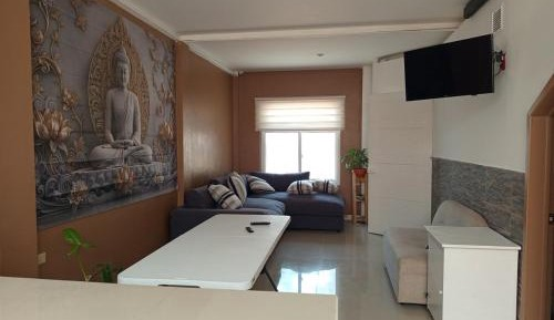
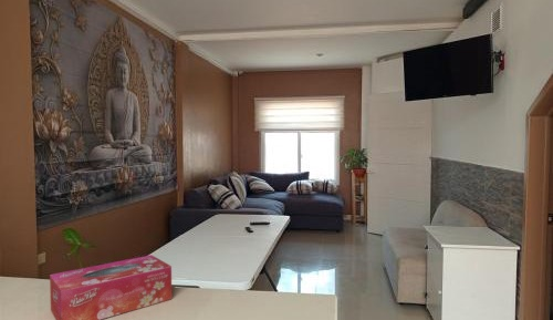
+ tissue box [49,254,173,320]
